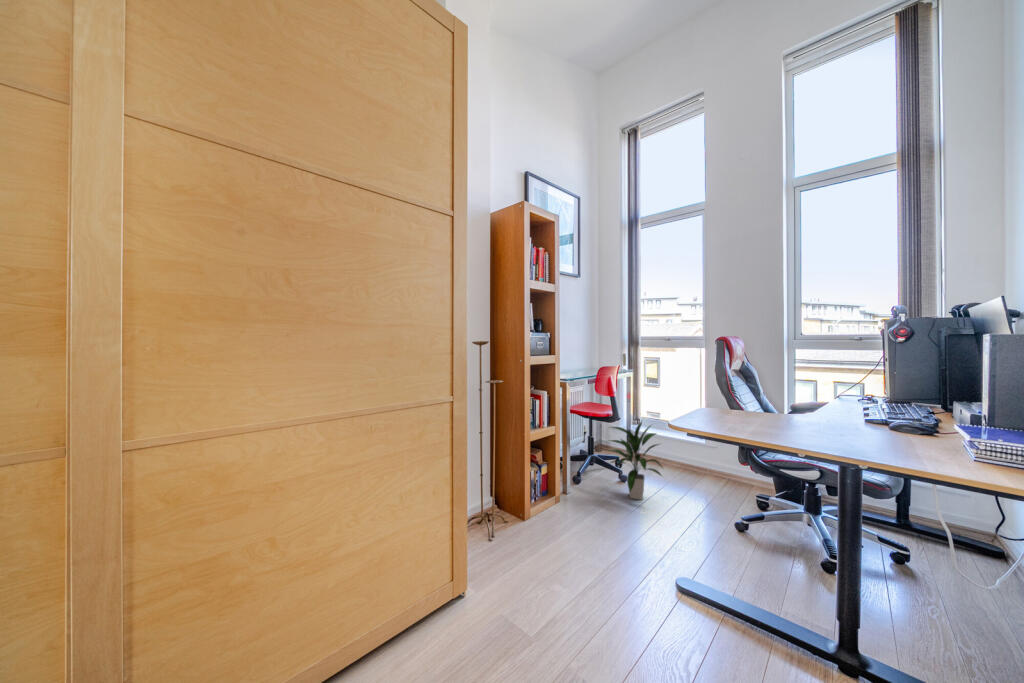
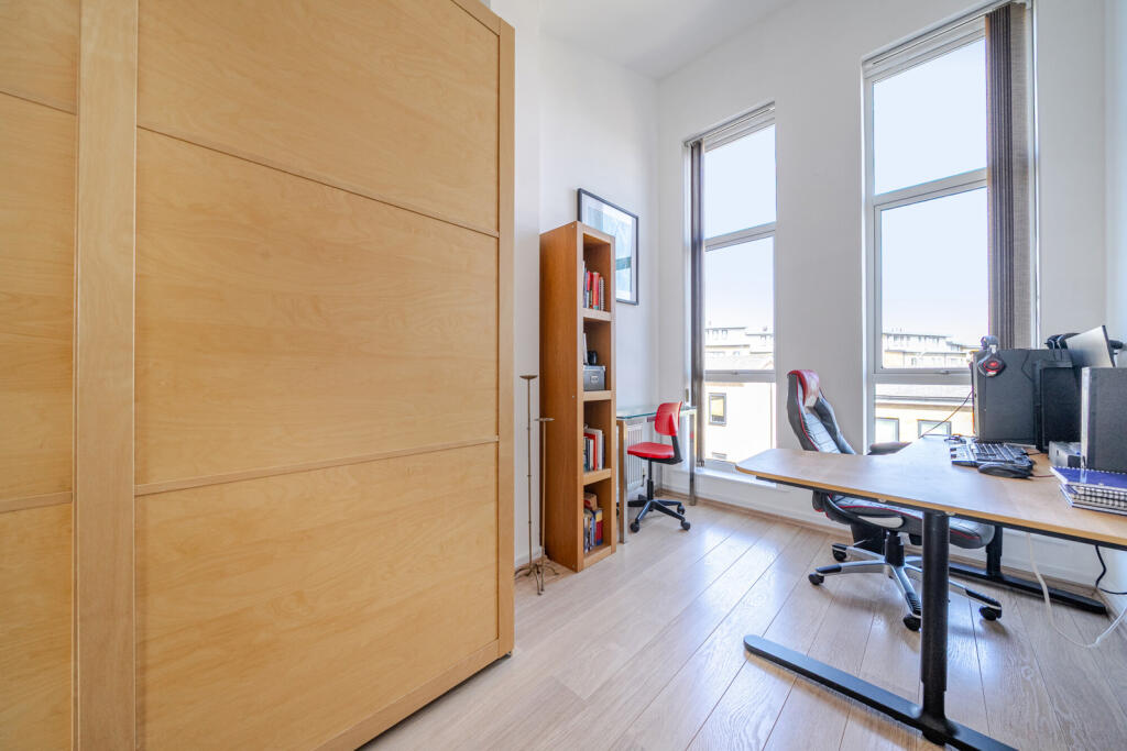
- indoor plant [604,420,665,501]
